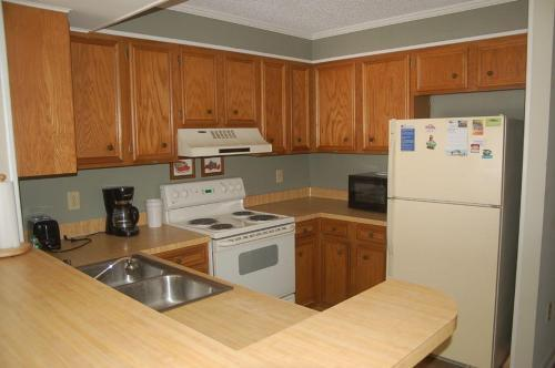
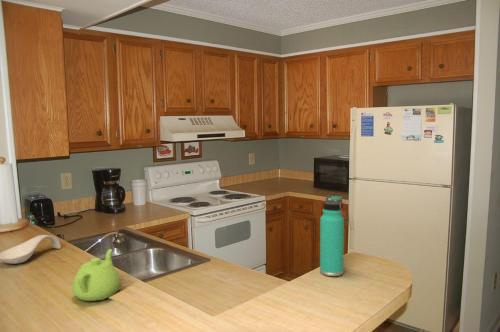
+ spoon rest [0,234,62,265]
+ teapot [71,248,122,302]
+ thermos bottle [319,195,345,277]
